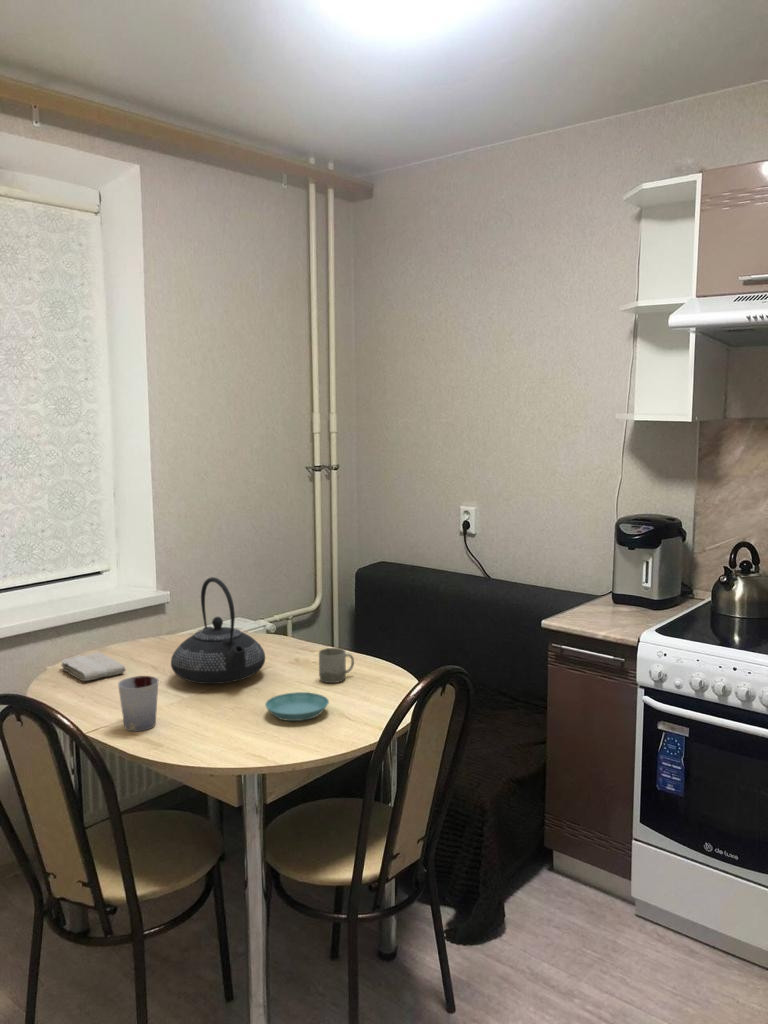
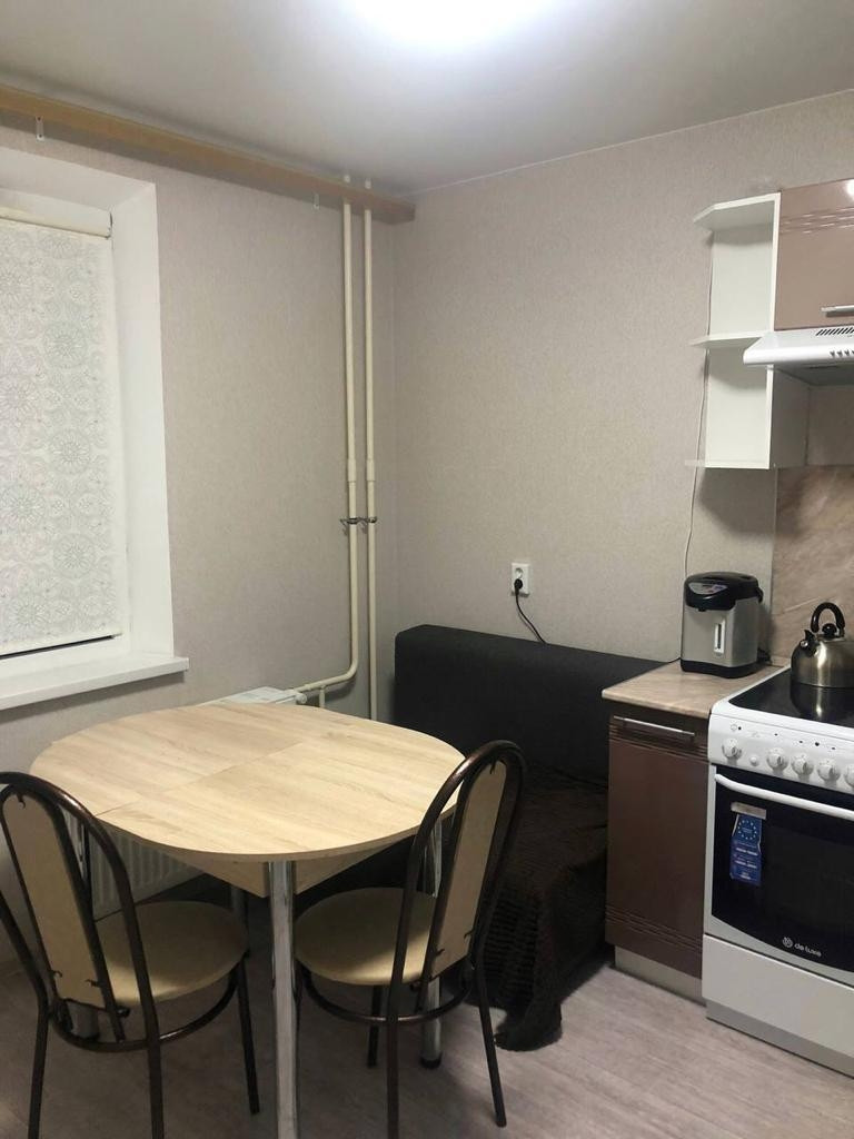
- cup [117,675,160,732]
- washcloth [60,652,127,682]
- cup [318,647,355,684]
- saucer [264,691,330,722]
- teapot [170,576,266,685]
